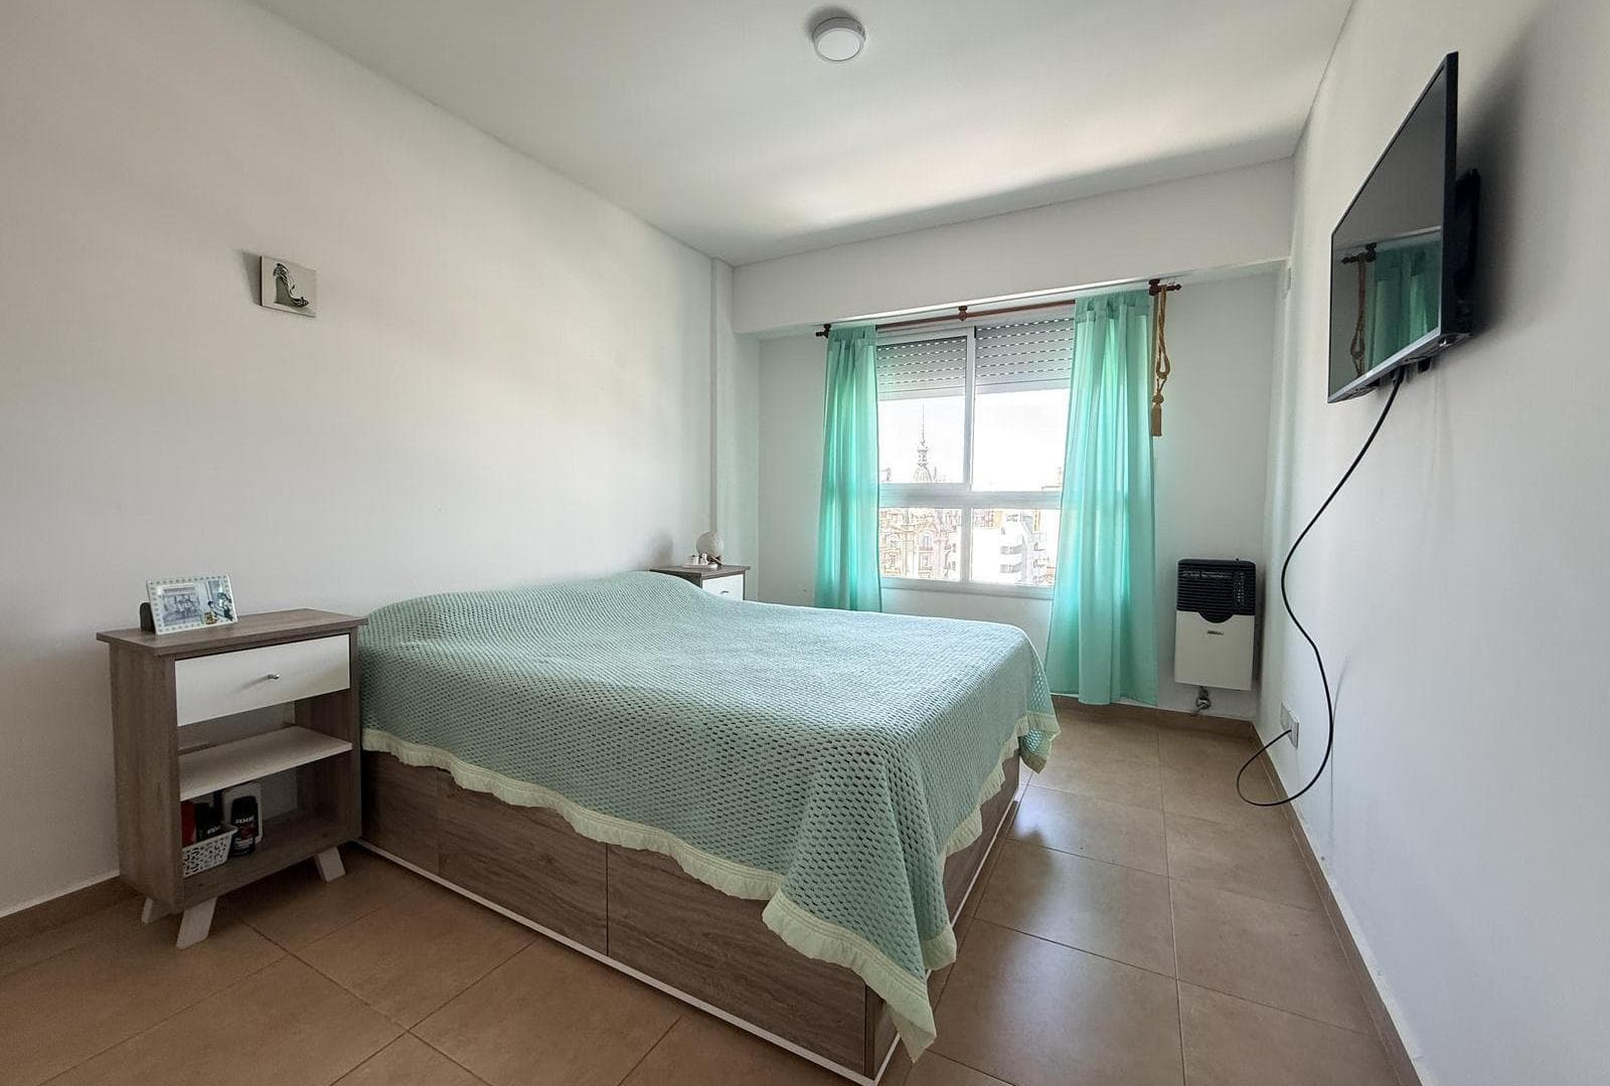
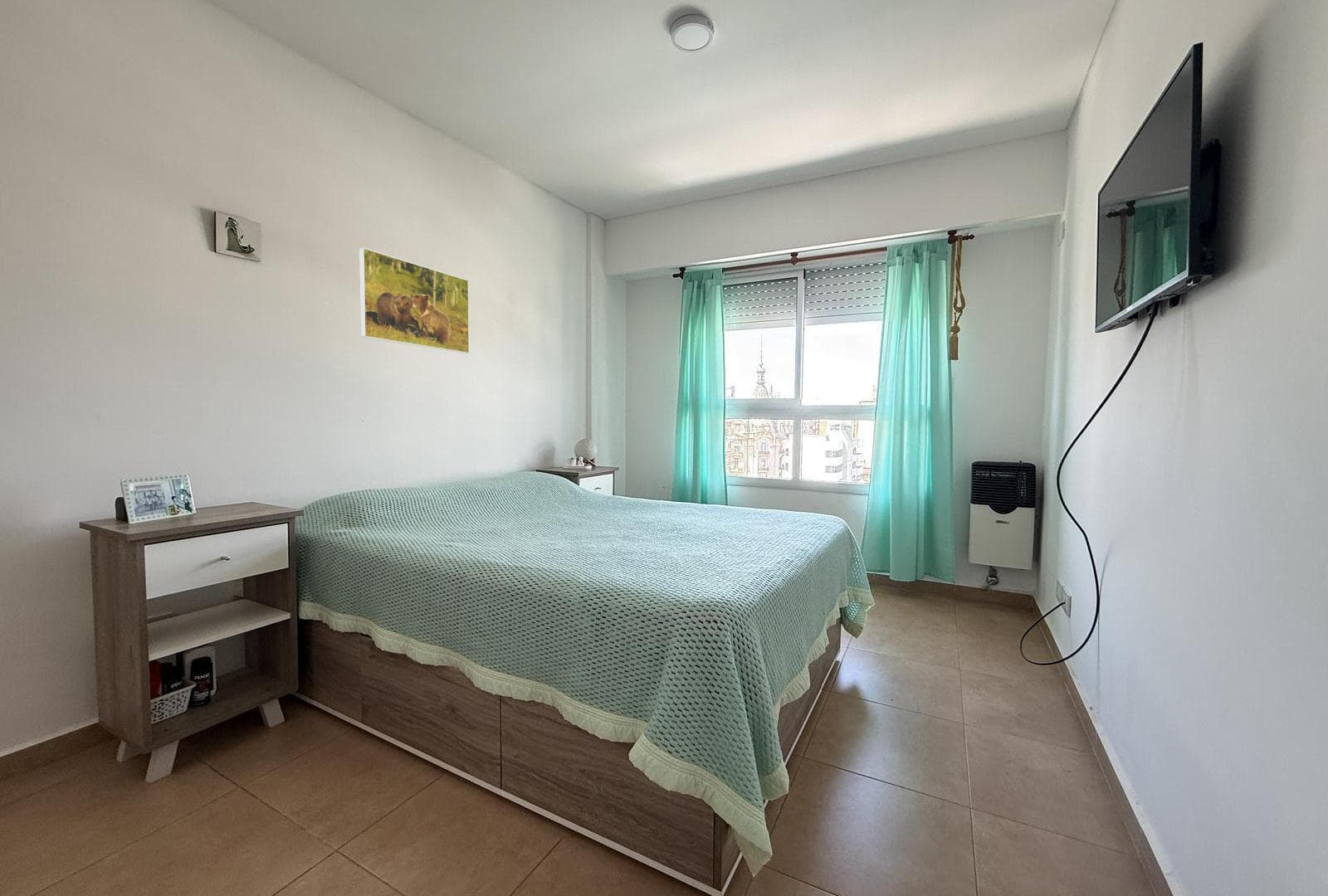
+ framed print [359,246,470,354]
